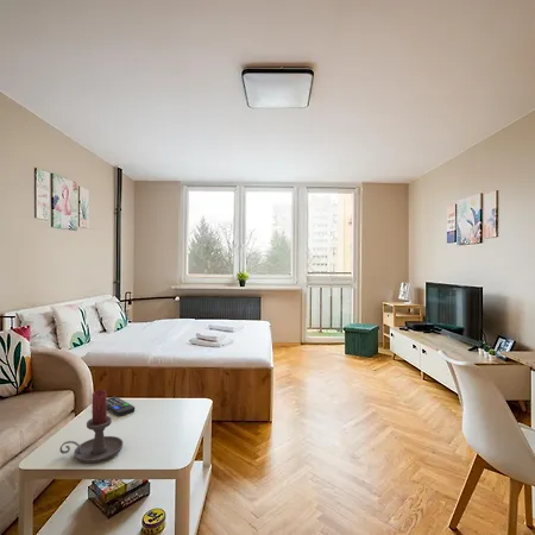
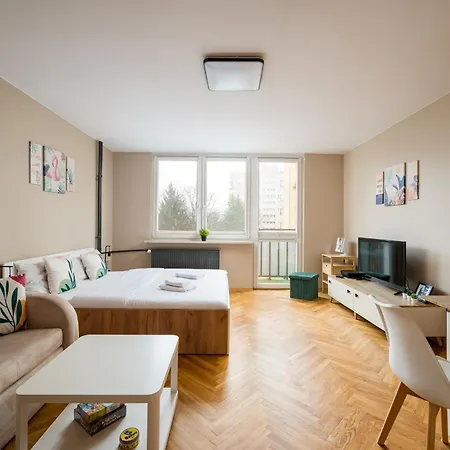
- remote control [107,396,136,417]
- candle holder [58,389,124,464]
